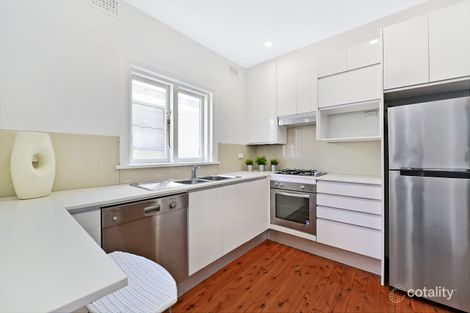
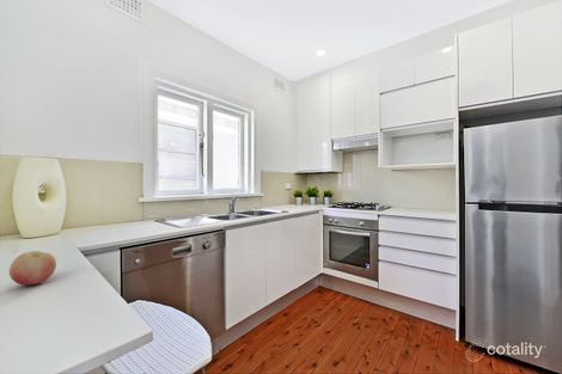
+ fruit [8,250,57,287]
